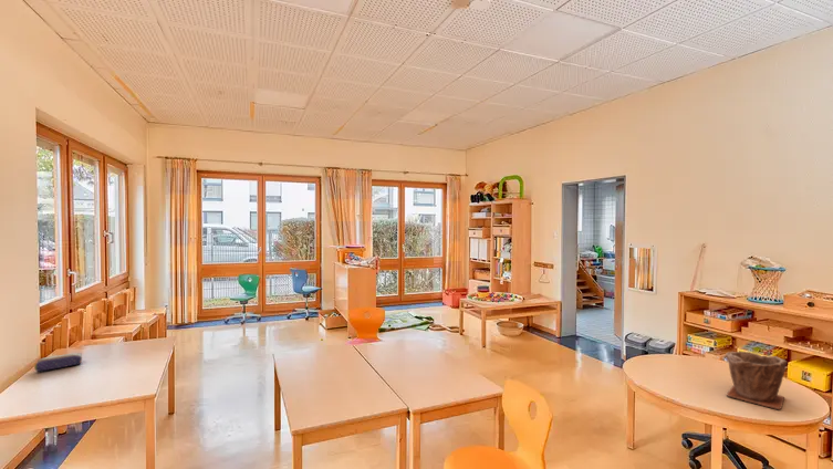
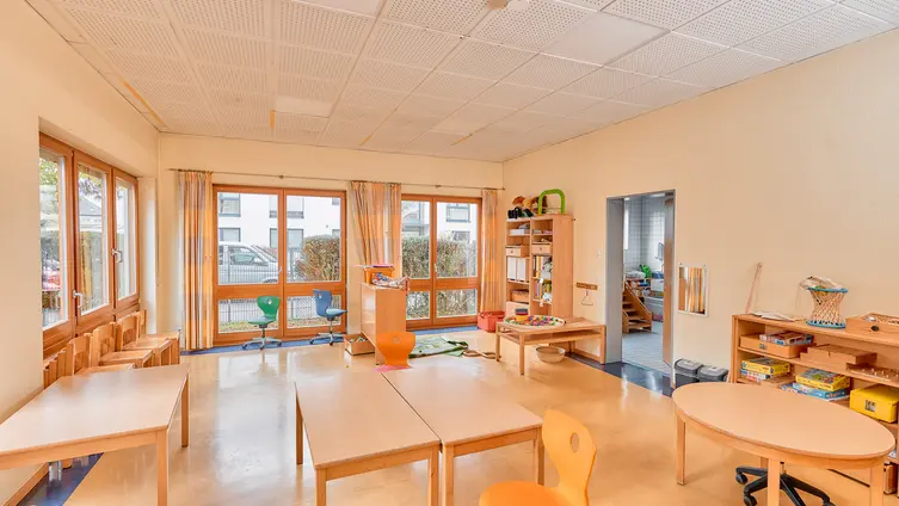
- pencil case [33,352,83,373]
- plant pot [725,351,788,410]
